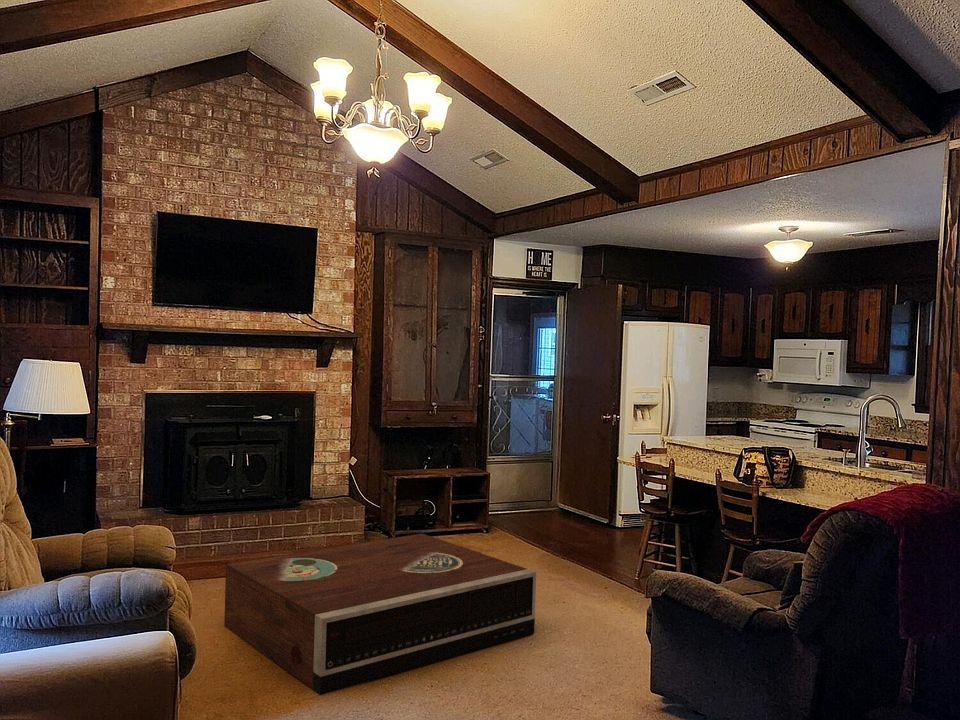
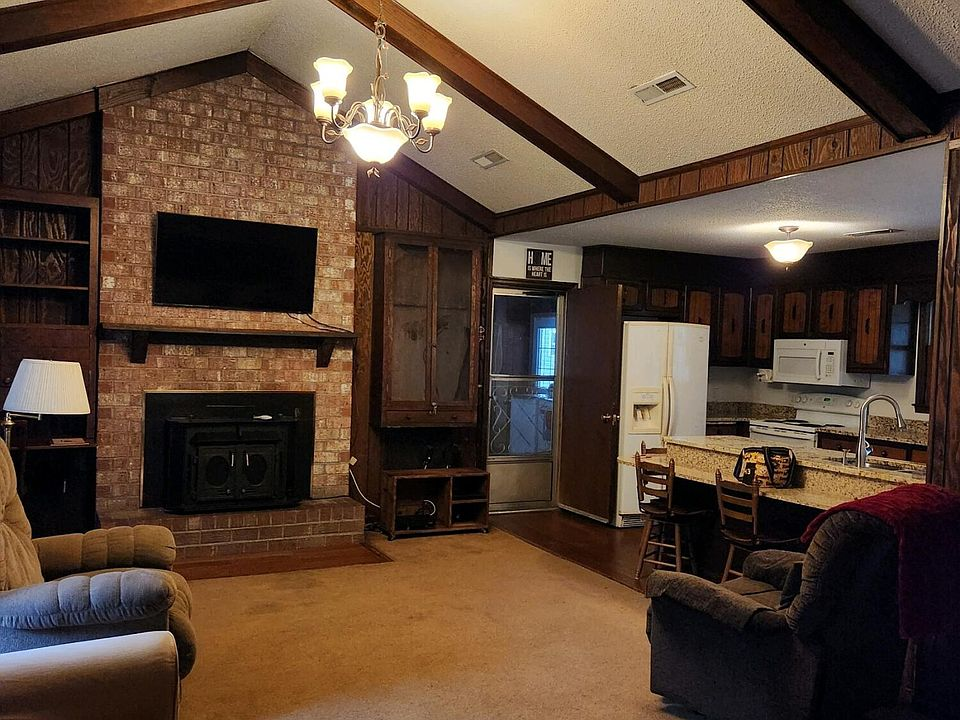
- stereo [223,533,537,696]
